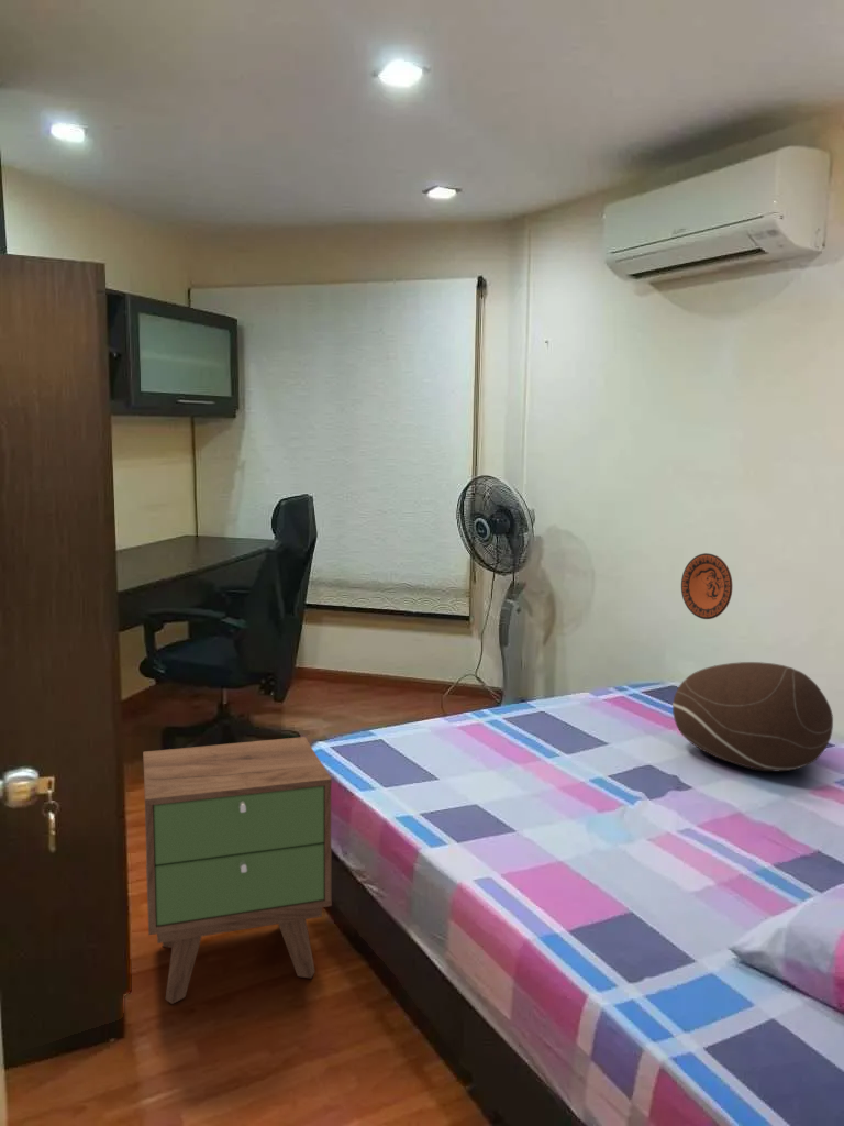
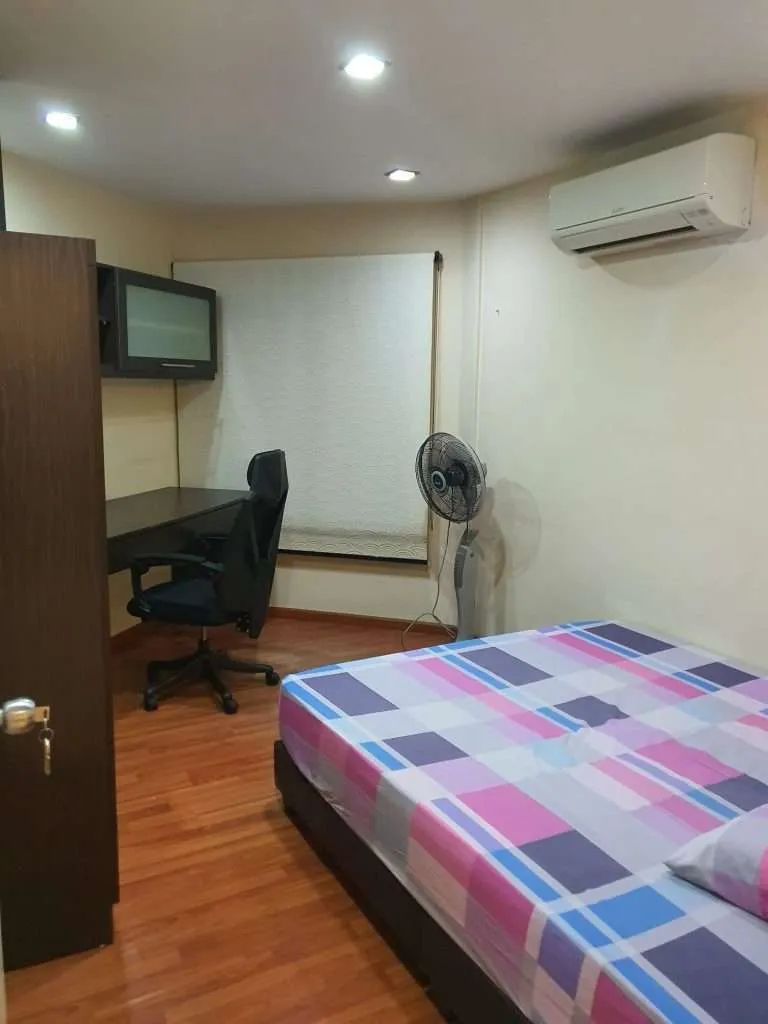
- decorative plate [680,552,733,620]
- cushion [671,661,834,773]
- nightstand [142,736,333,1005]
